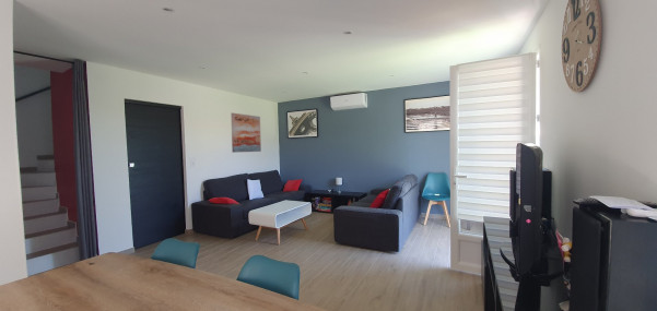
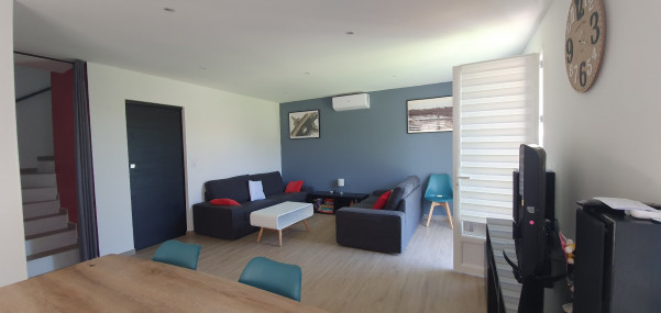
- wall art [230,111,262,154]
